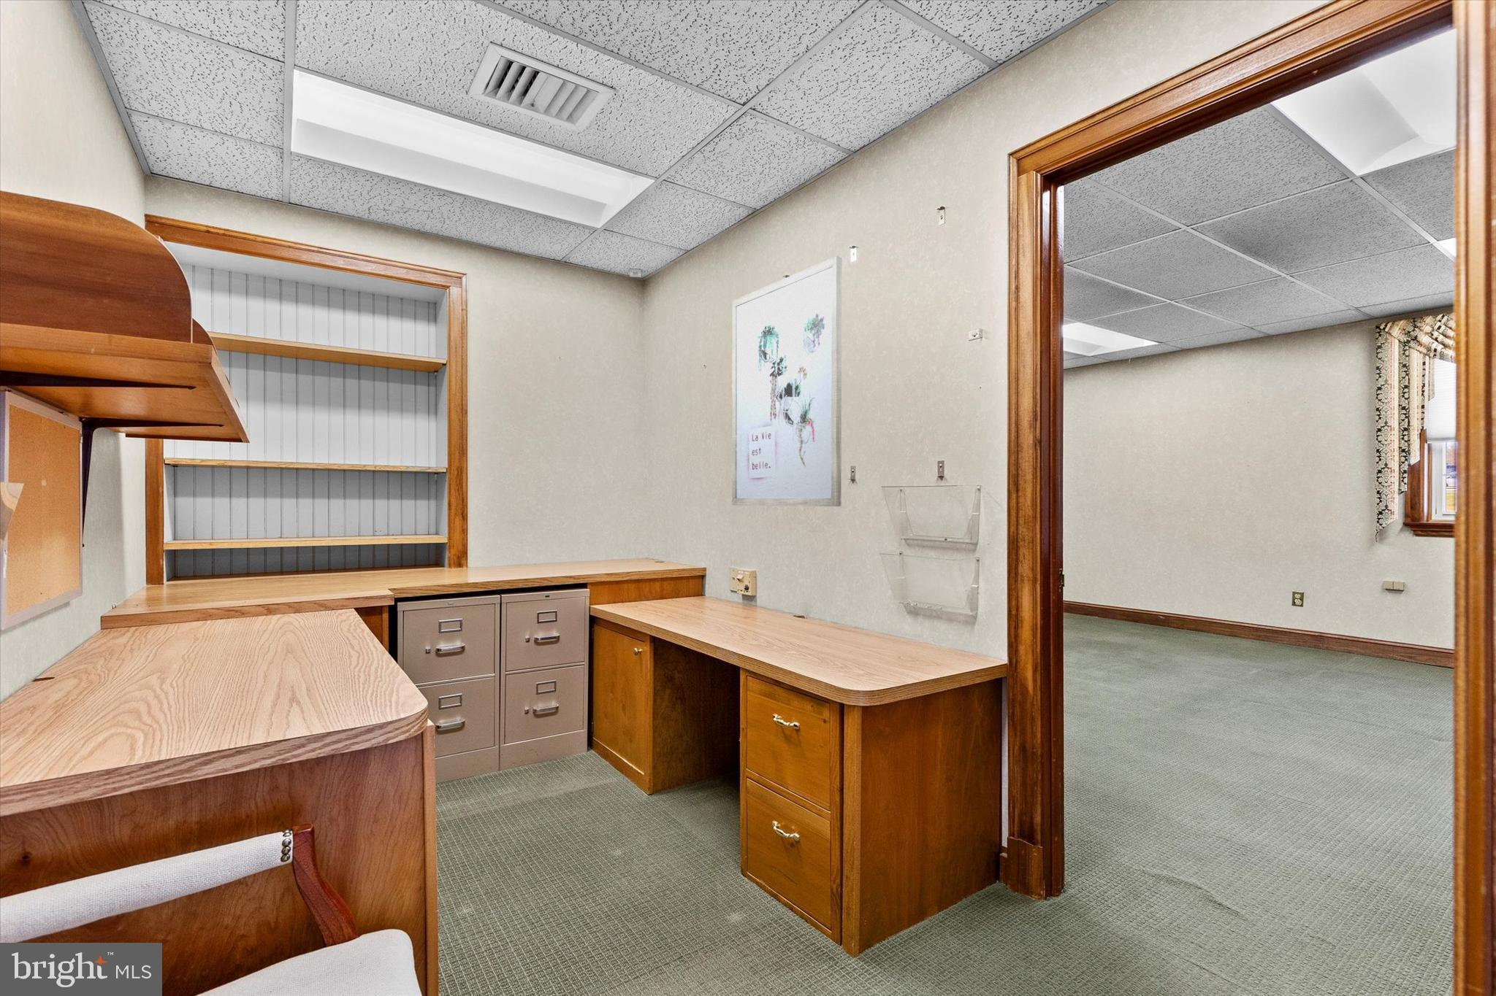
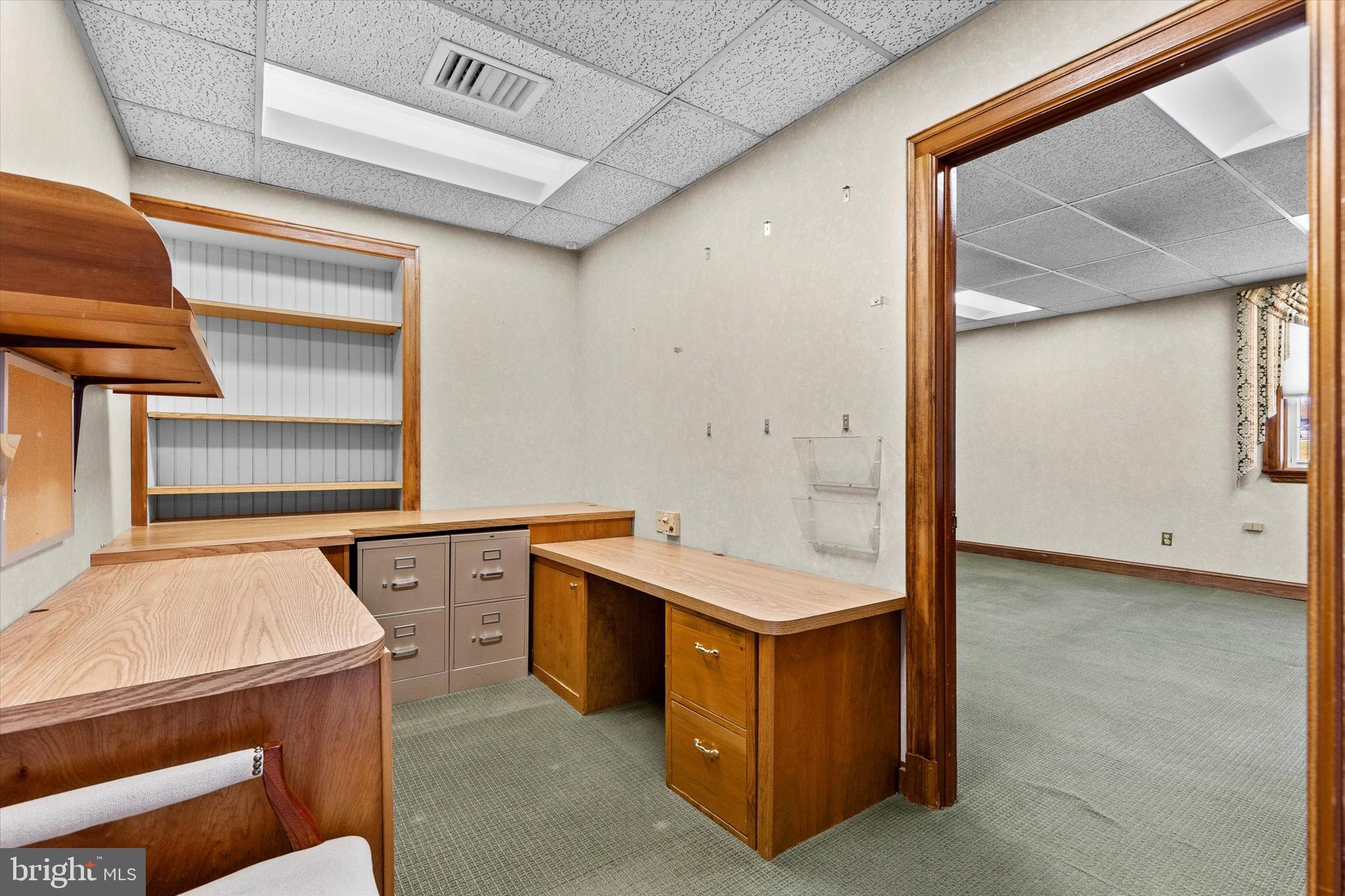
- wall art [731,256,842,507]
